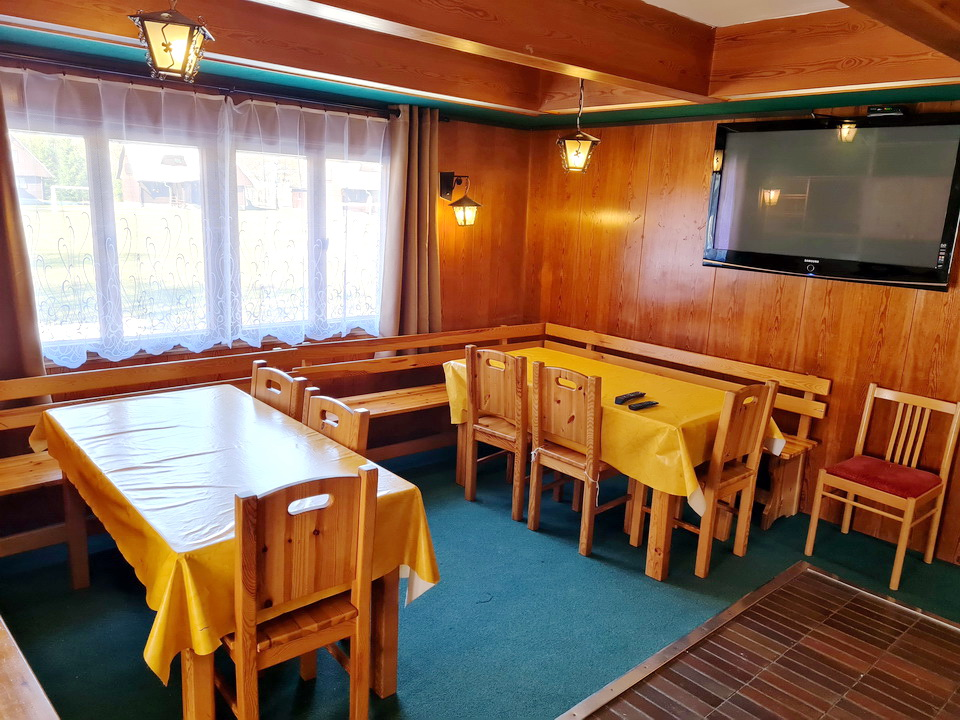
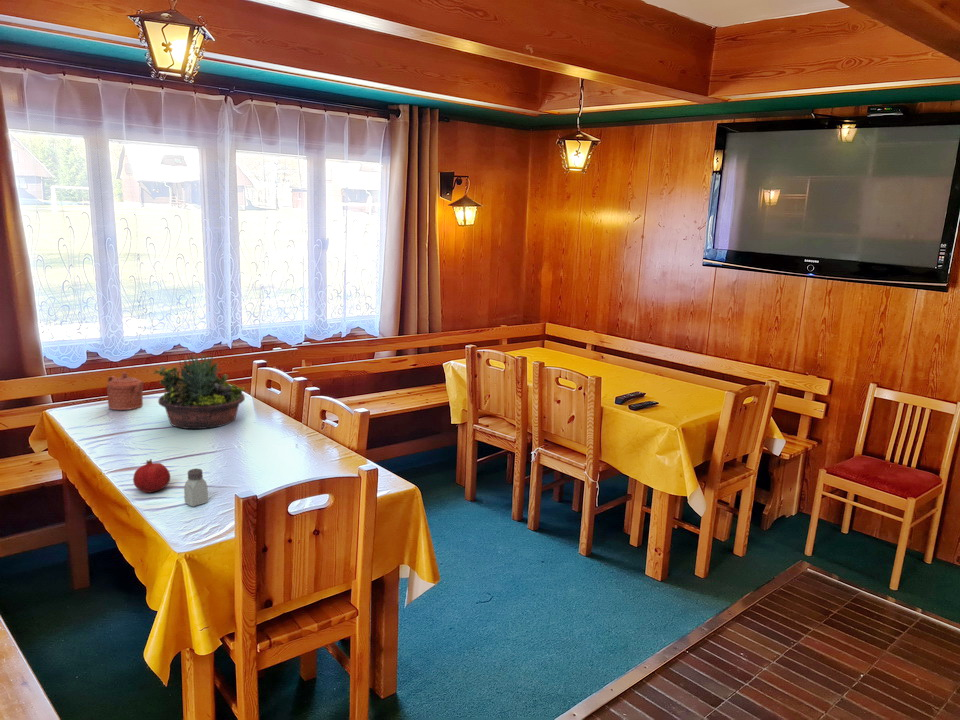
+ fruit [132,459,171,494]
+ saltshaker [183,468,209,507]
+ succulent planter [152,352,246,430]
+ teapot [106,371,145,411]
